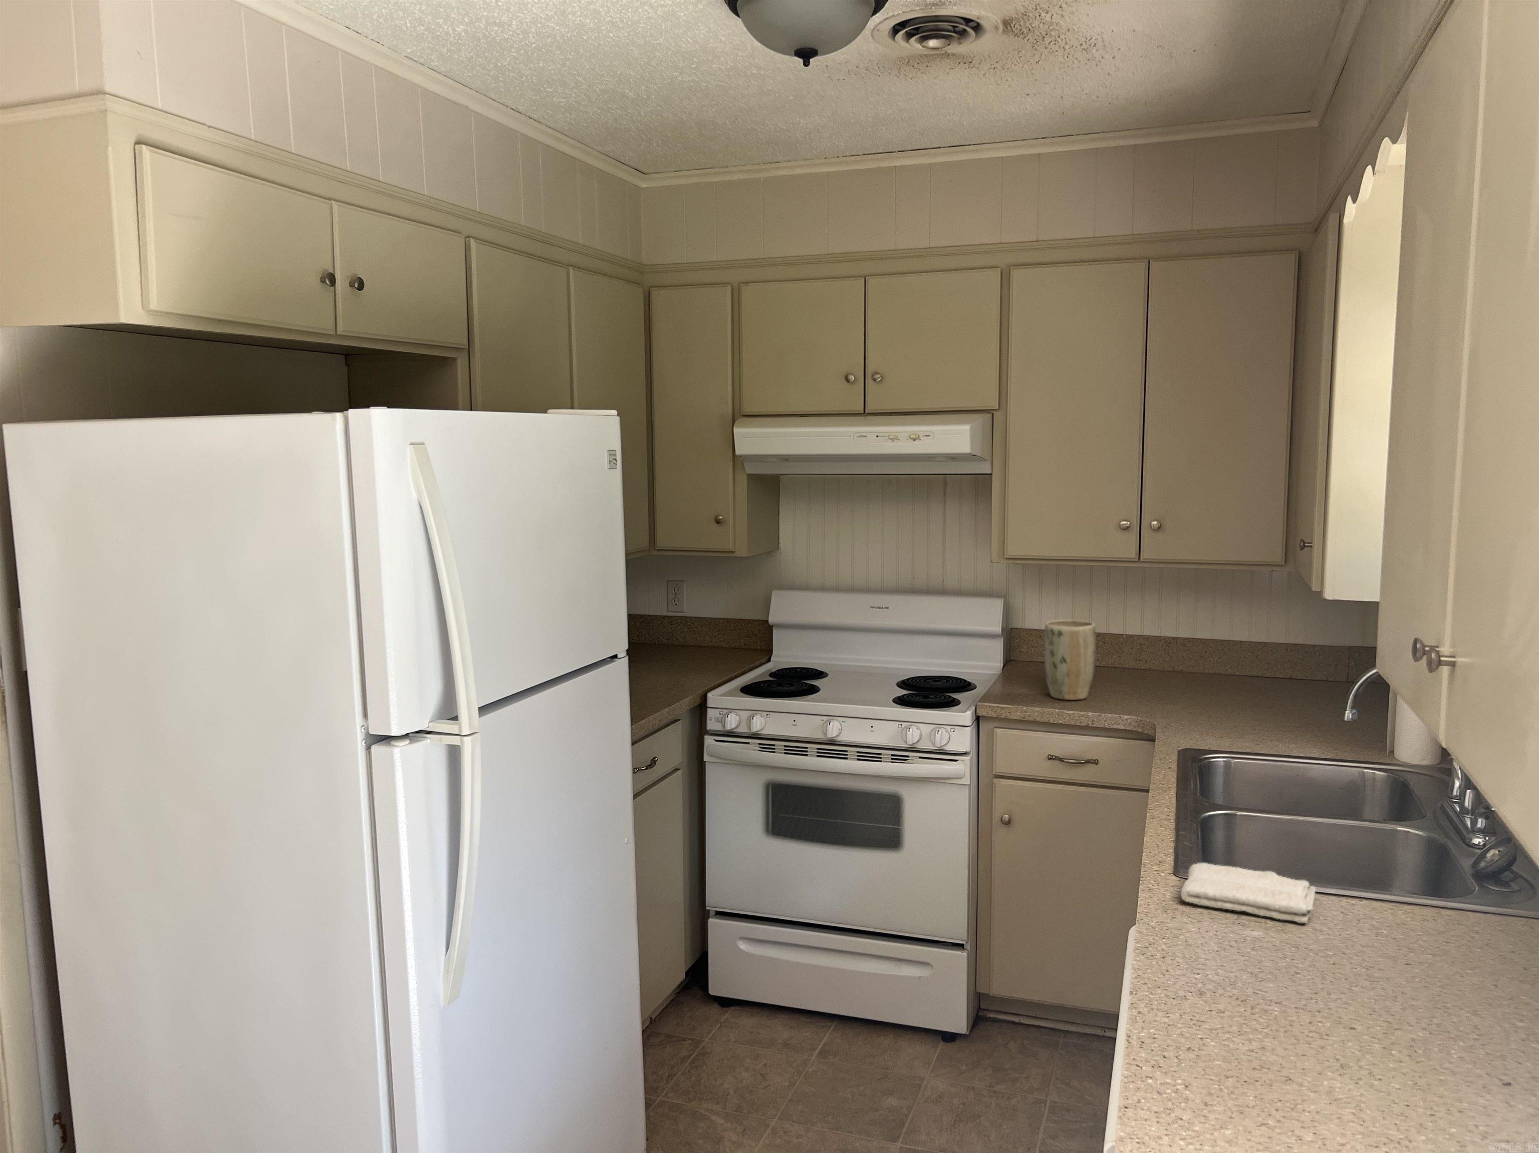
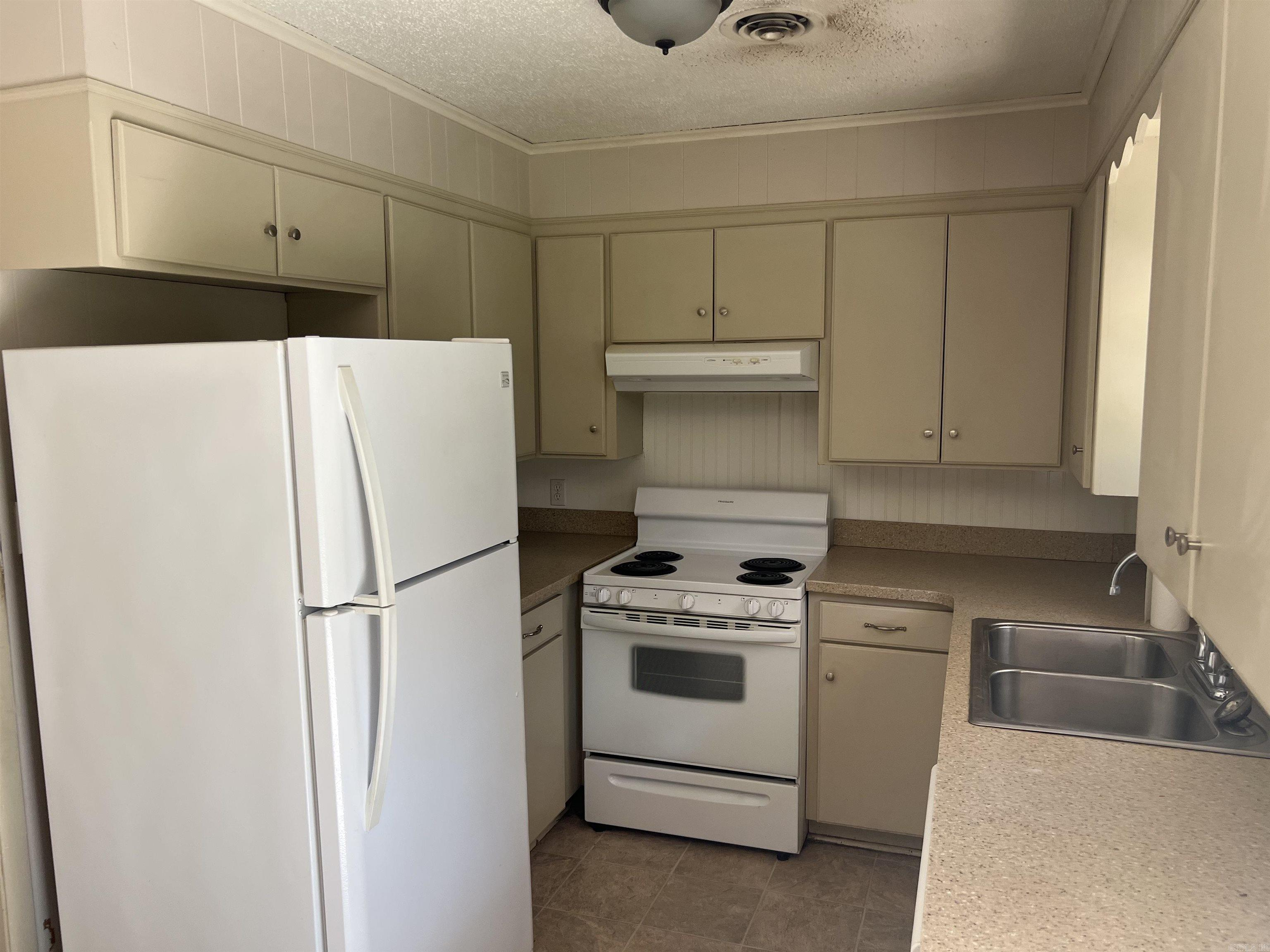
- plant pot [1043,620,1097,700]
- washcloth [1180,862,1316,924]
